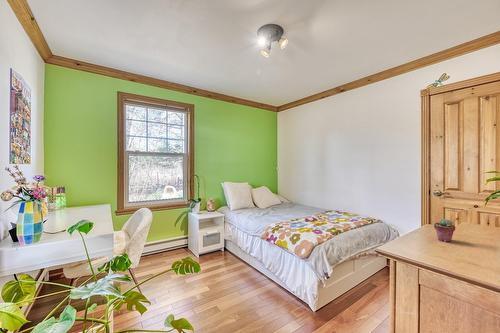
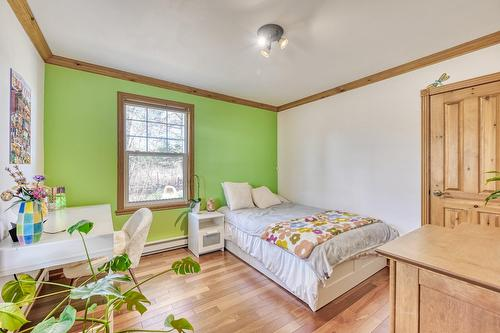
- potted succulent [433,218,456,243]
